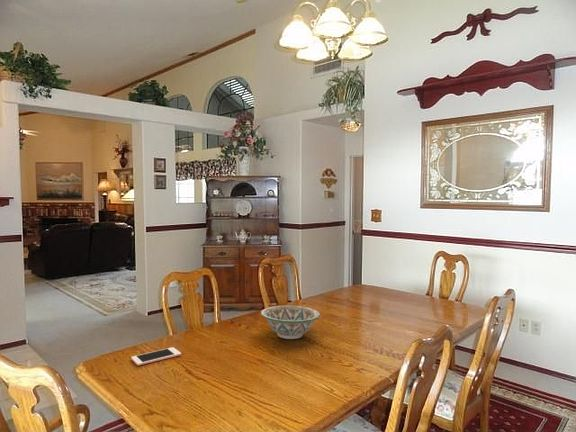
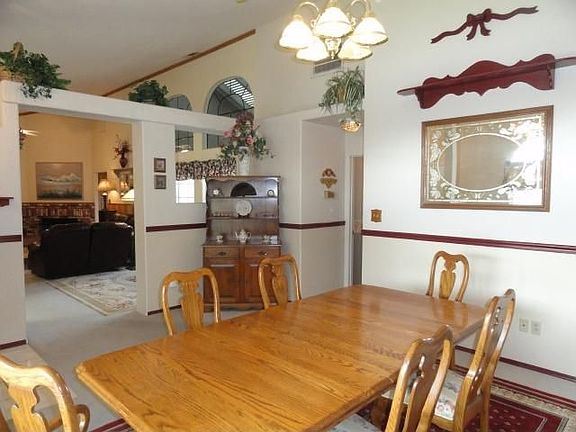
- cell phone [130,346,182,367]
- decorative bowl [260,305,321,340]
